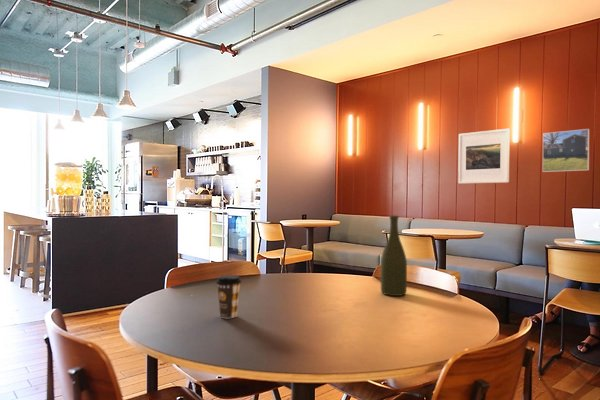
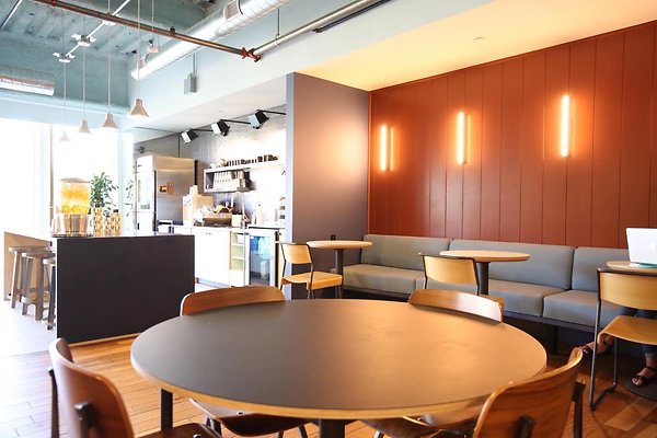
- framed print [542,128,590,173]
- bottle [380,215,408,297]
- coffee cup [215,274,242,319]
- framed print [457,128,510,184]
